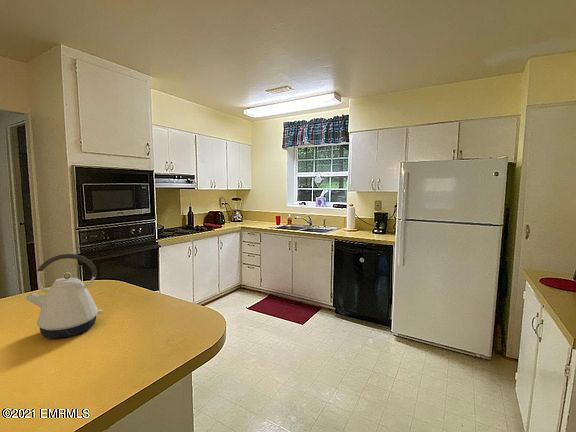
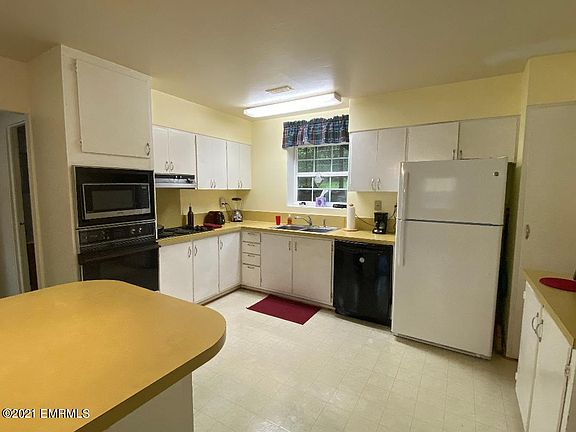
- kettle [24,253,104,339]
